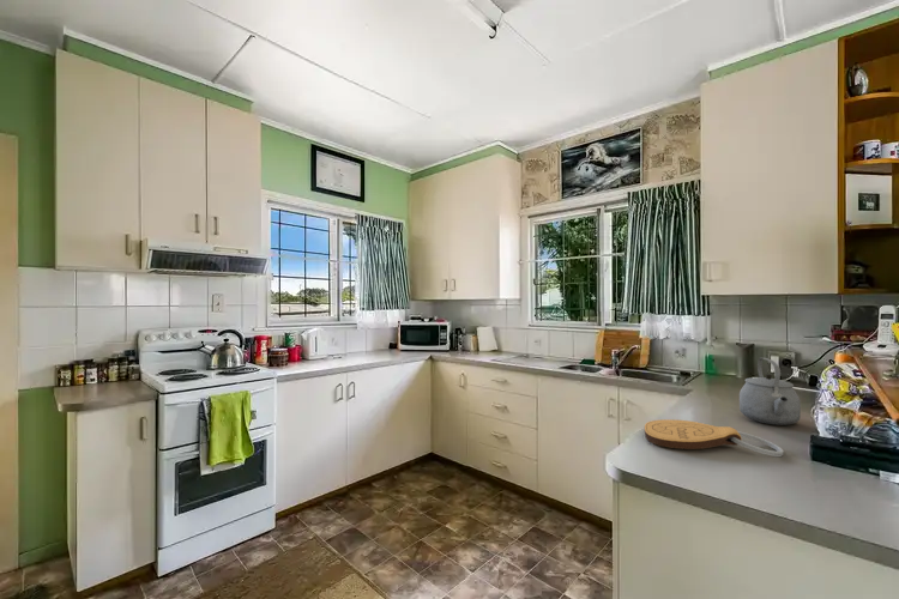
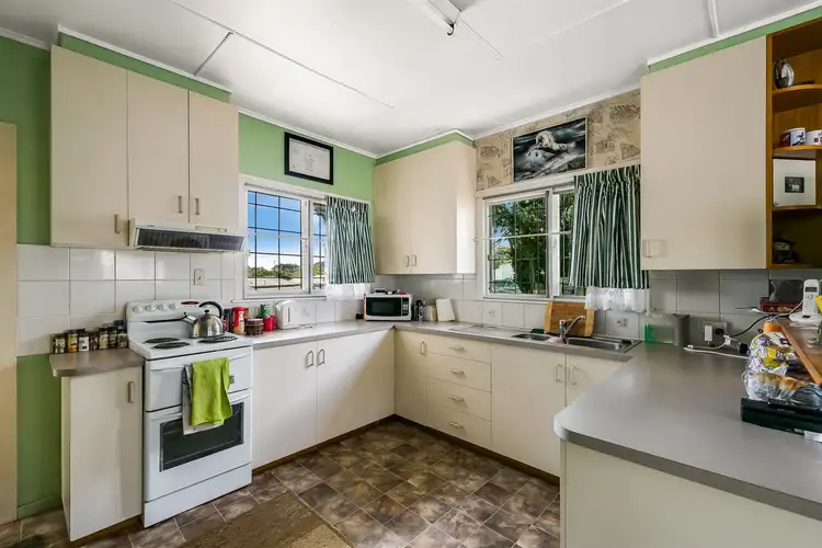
- tea kettle [738,357,802,426]
- key chain [644,418,784,458]
